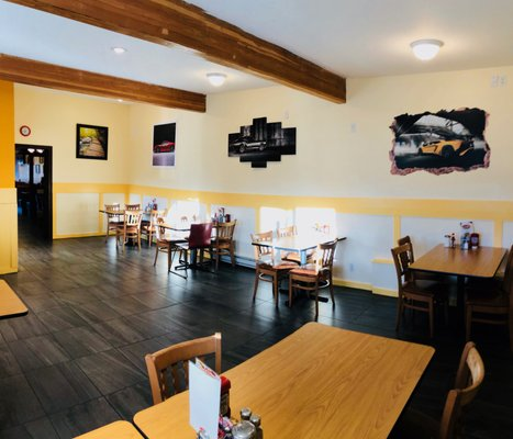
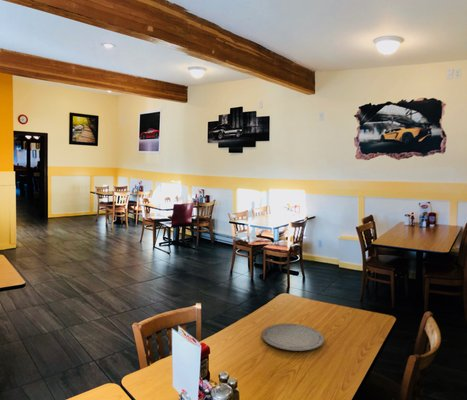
+ plate [261,323,325,352]
